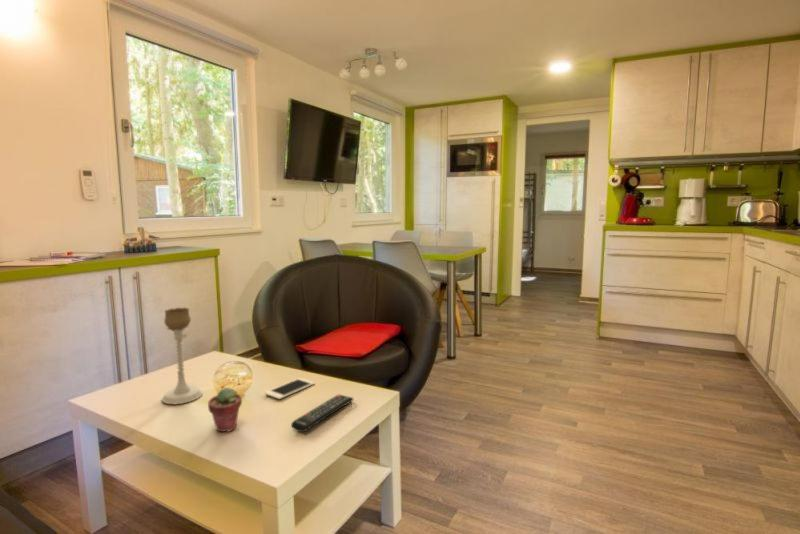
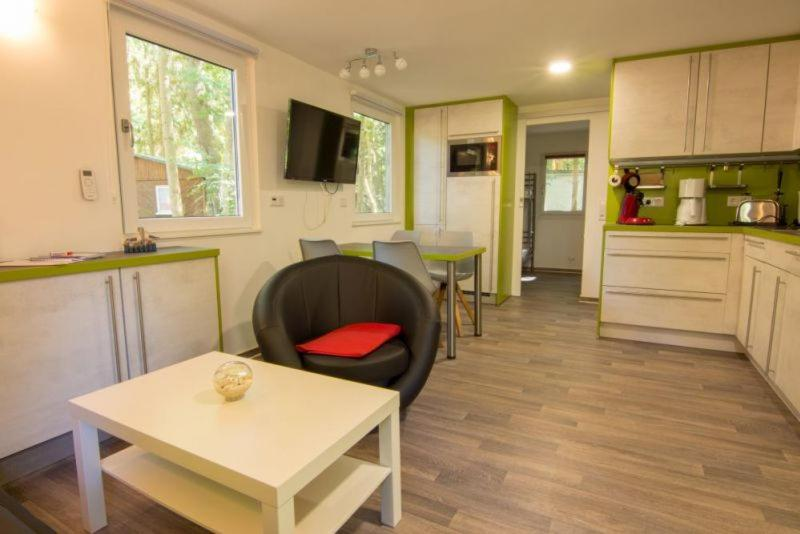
- cell phone [264,377,316,400]
- remote control [290,393,354,433]
- candle holder [161,307,203,405]
- potted succulent [207,387,243,433]
